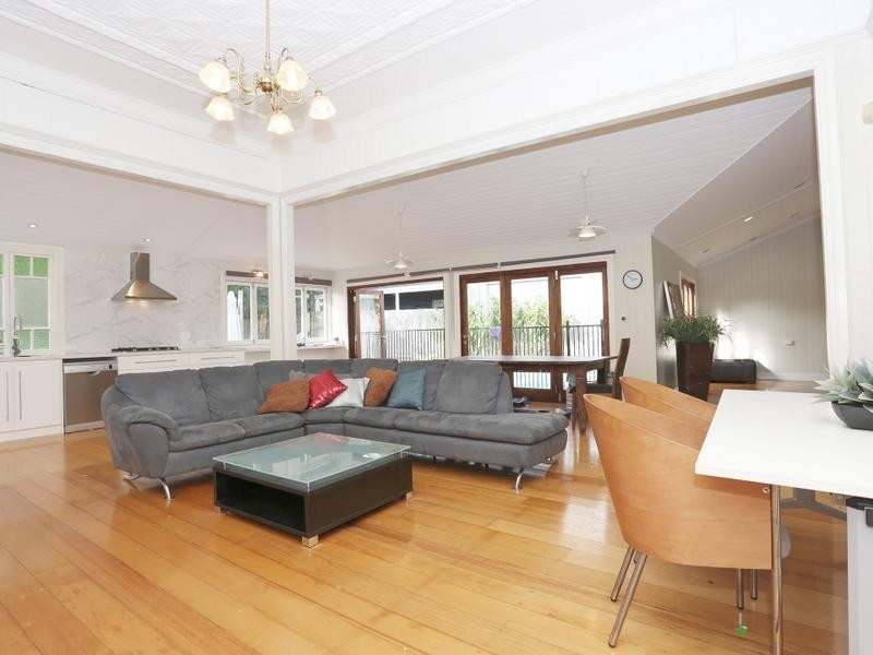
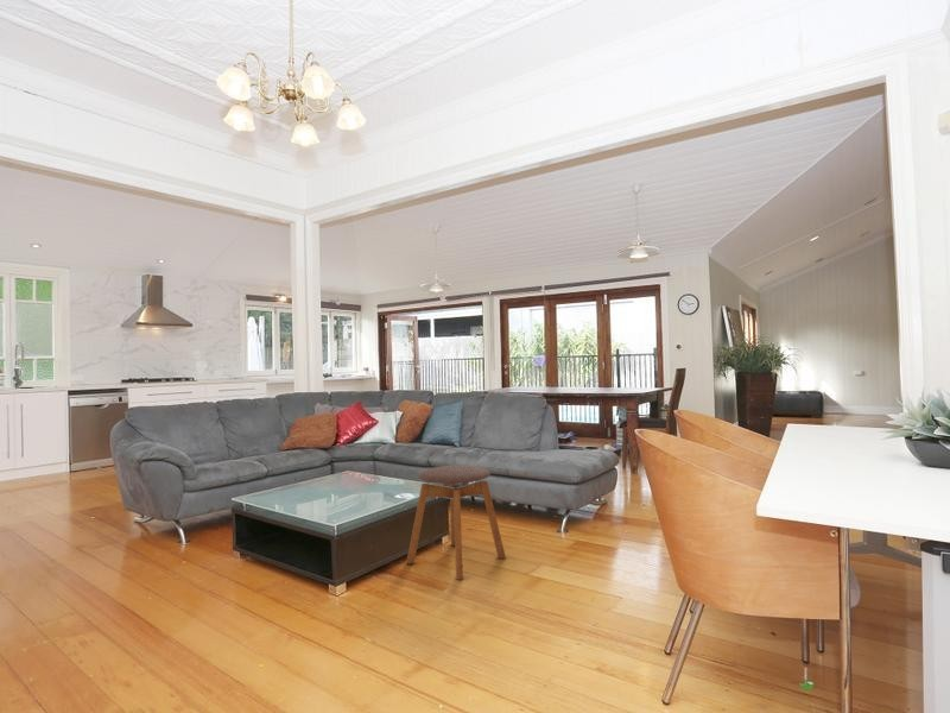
+ stool [405,465,507,581]
